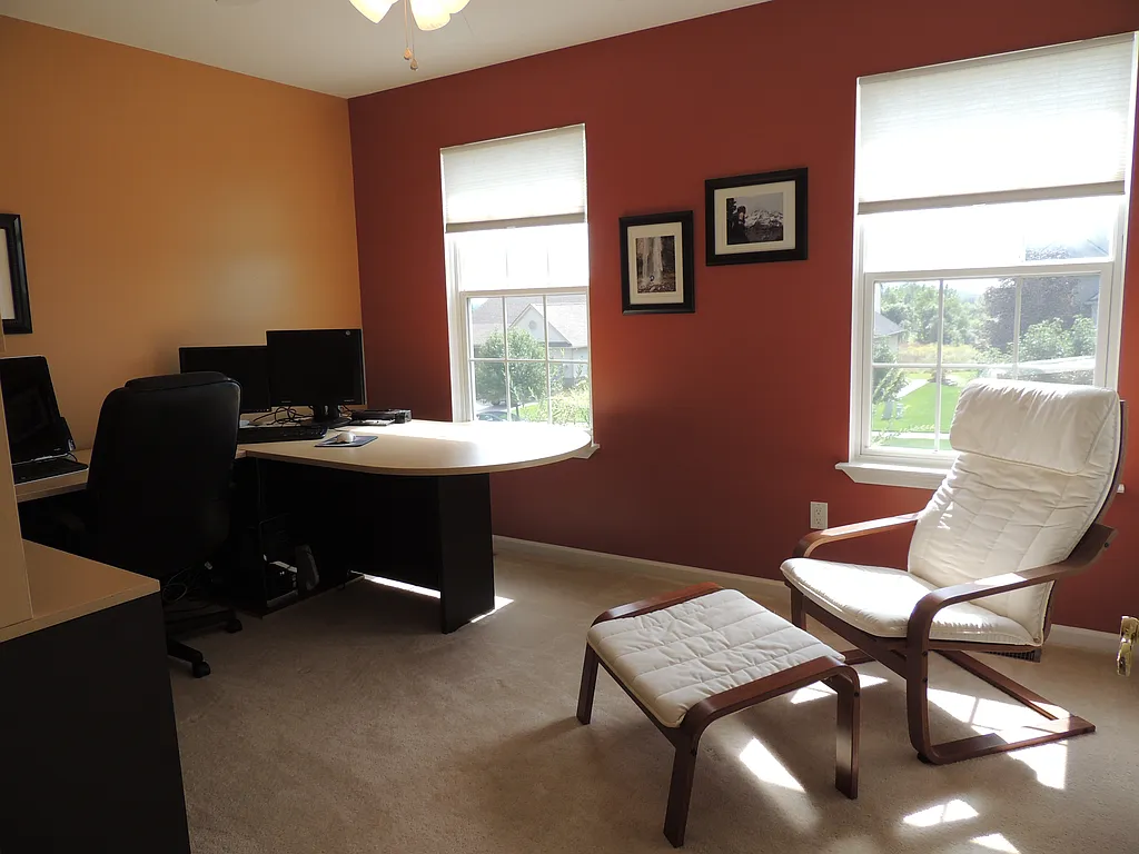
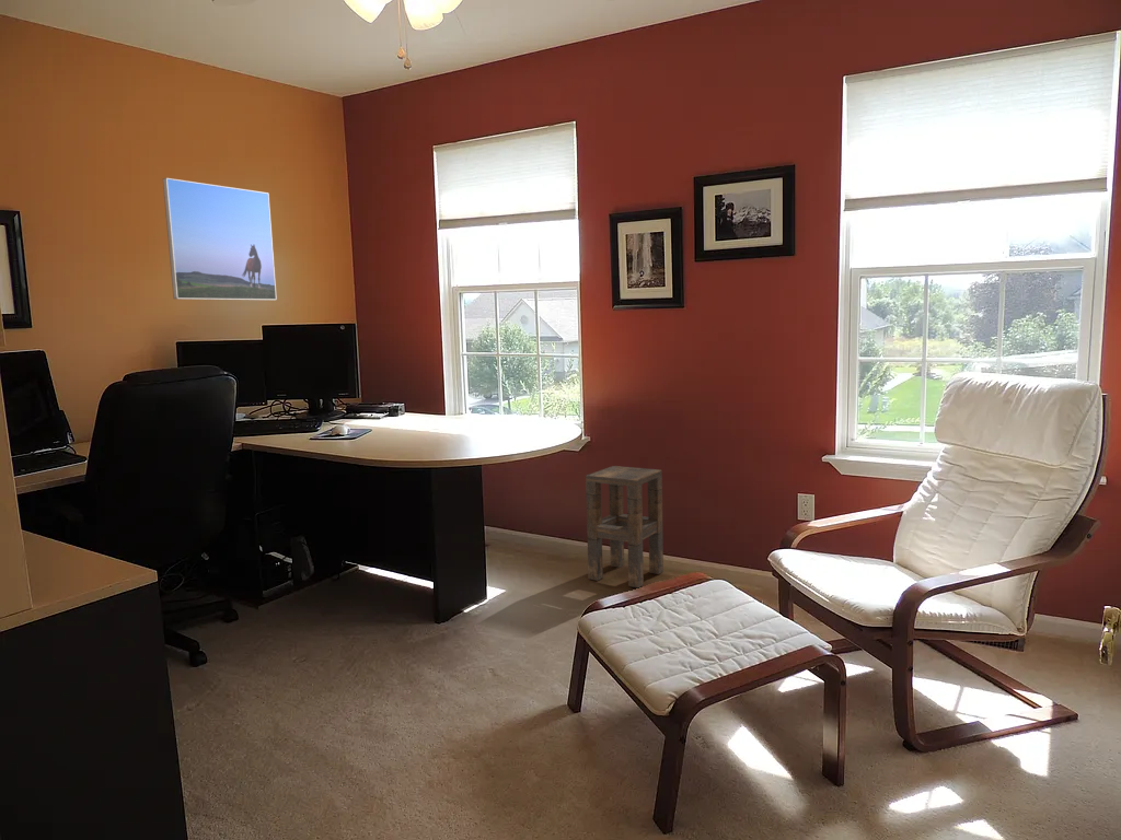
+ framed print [162,177,278,301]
+ side table [585,465,664,588]
